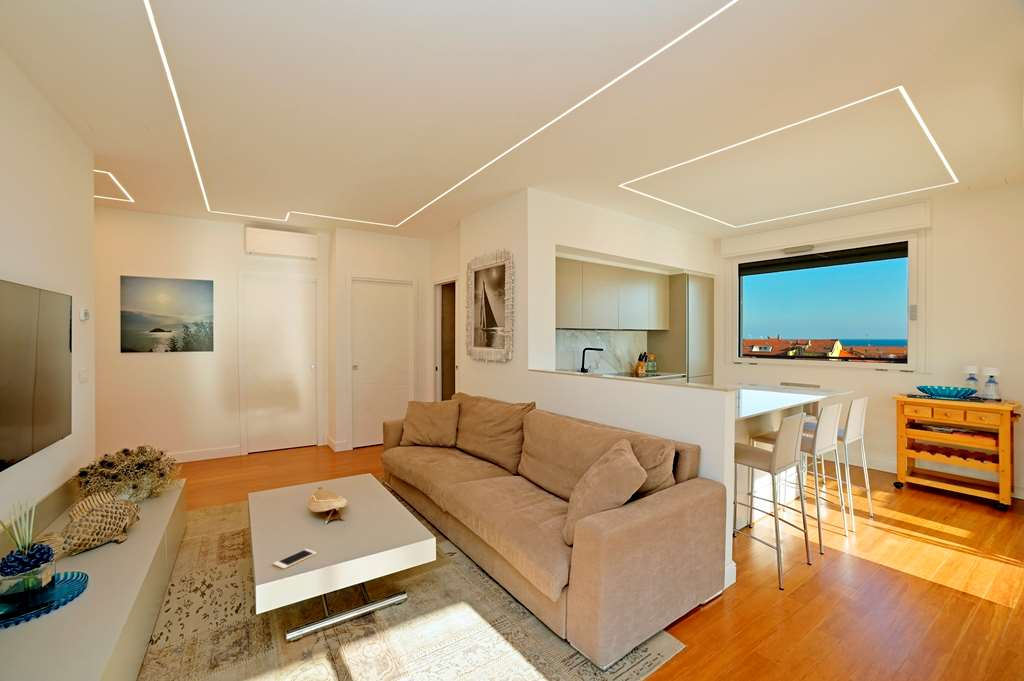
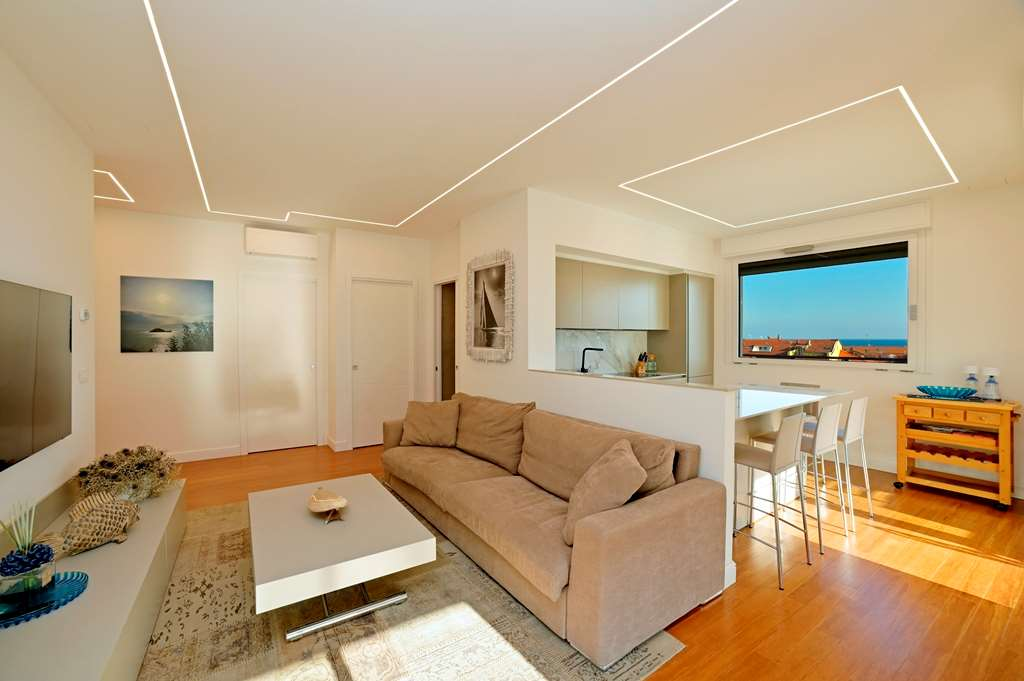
- cell phone [272,548,318,570]
